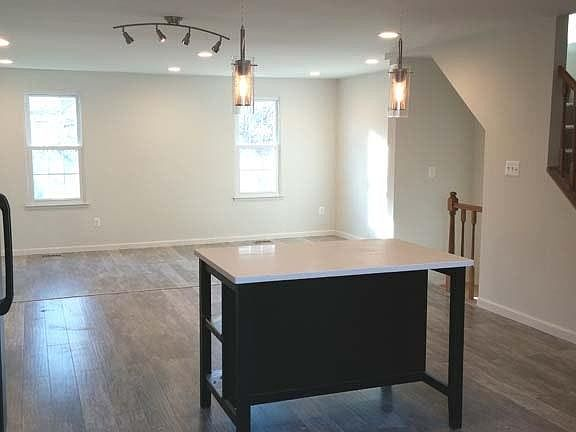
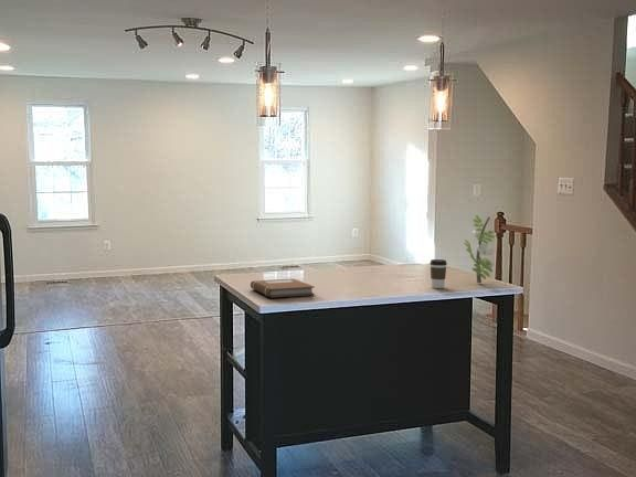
+ coffee cup [430,258,448,289]
+ notebook [250,278,316,298]
+ flower [463,214,496,284]
